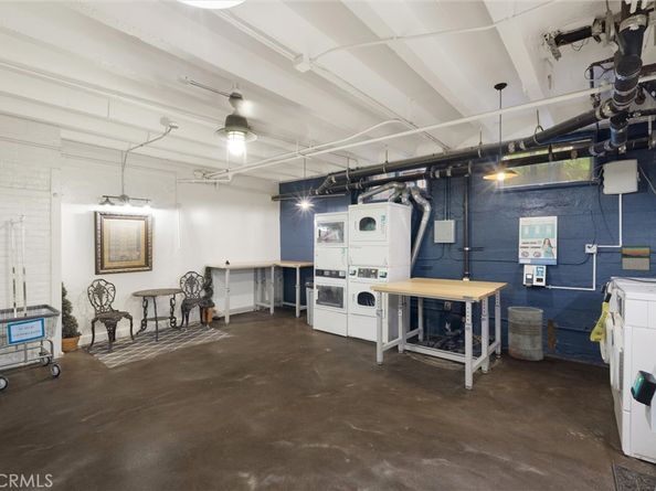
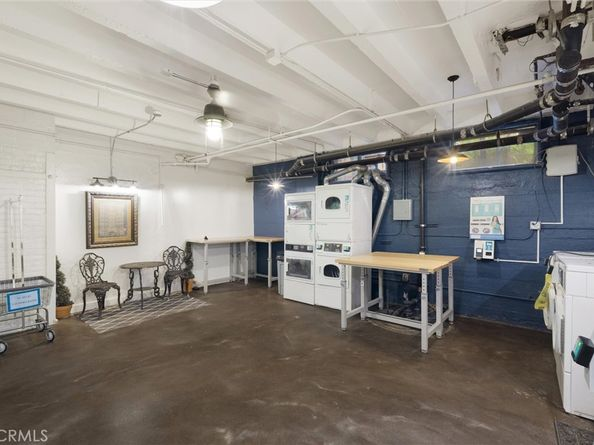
- trash can [507,306,560,362]
- calendar [620,243,652,273]
